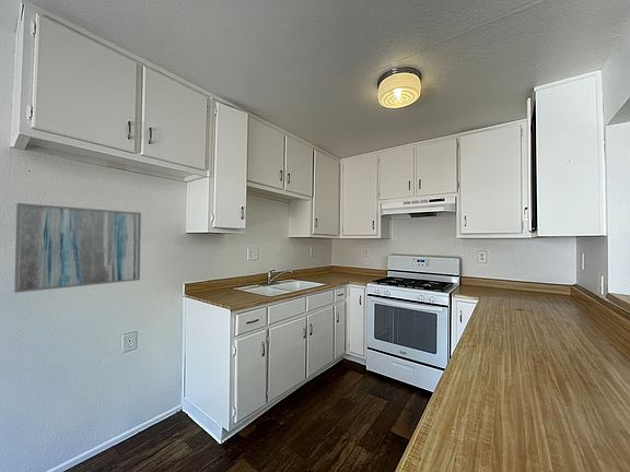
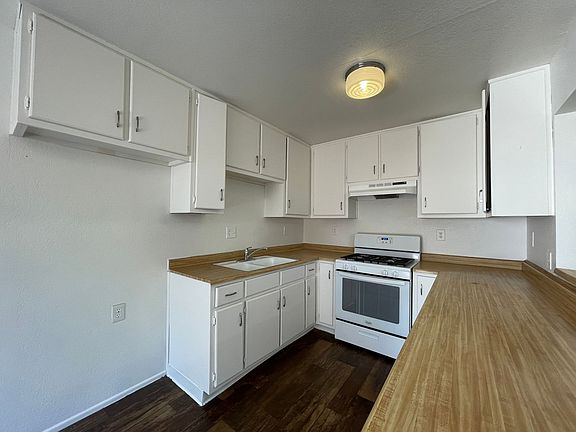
- wall art [13,202,142,294]
